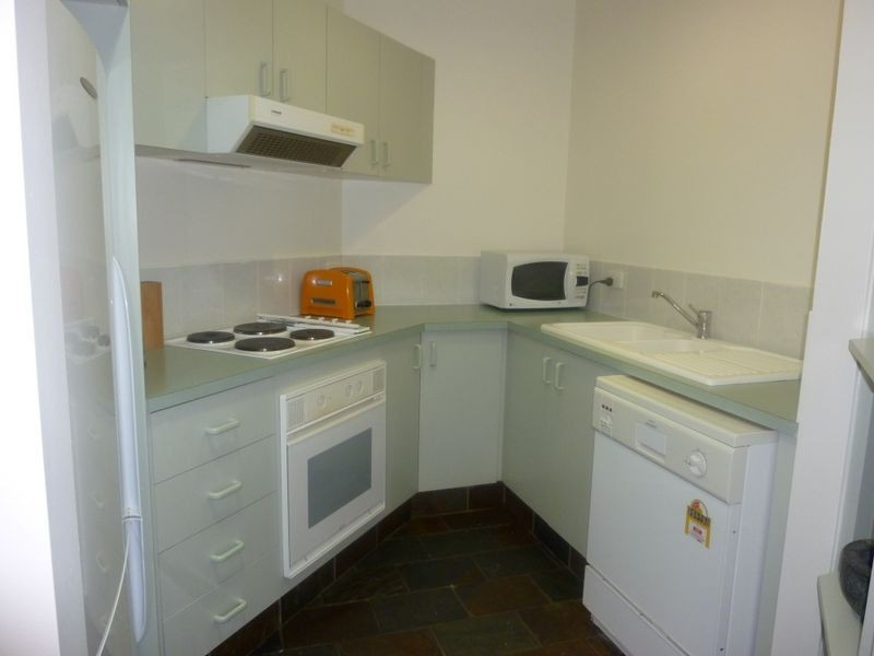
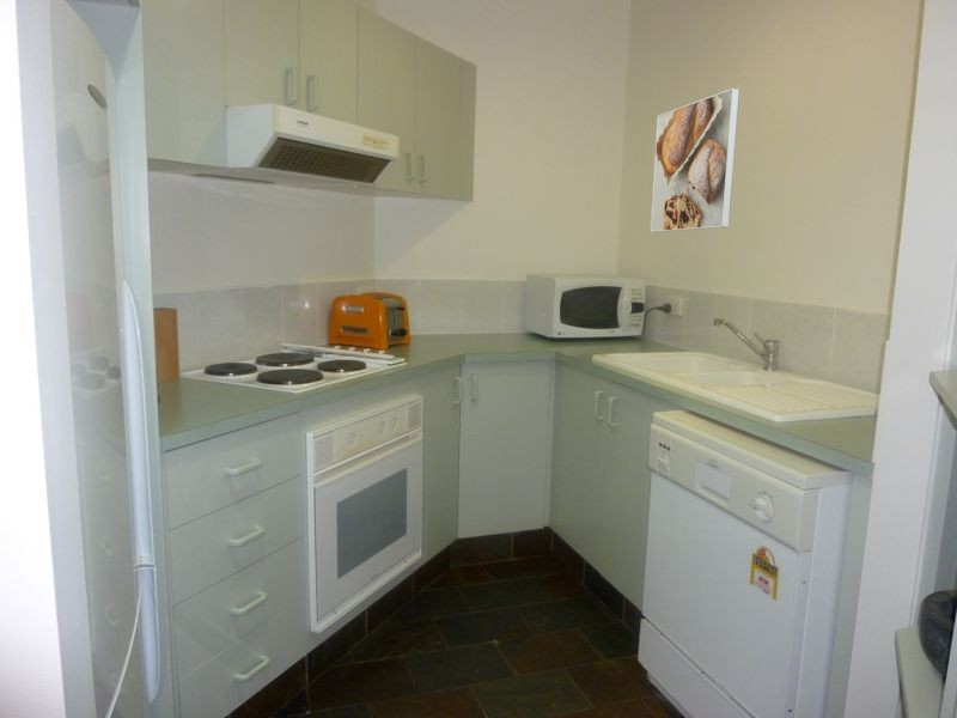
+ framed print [650,87,740,233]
